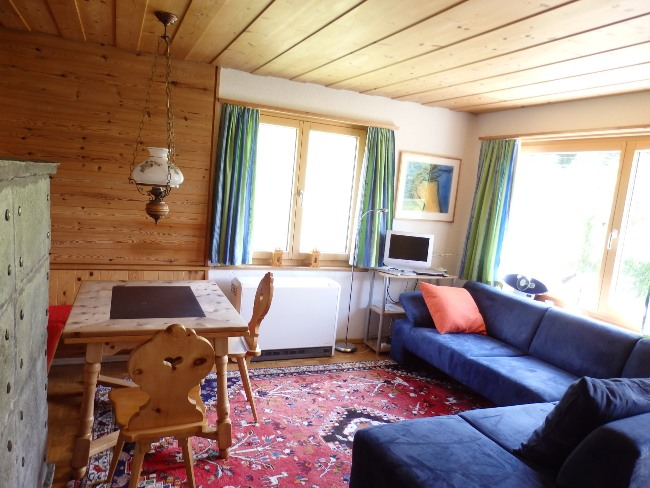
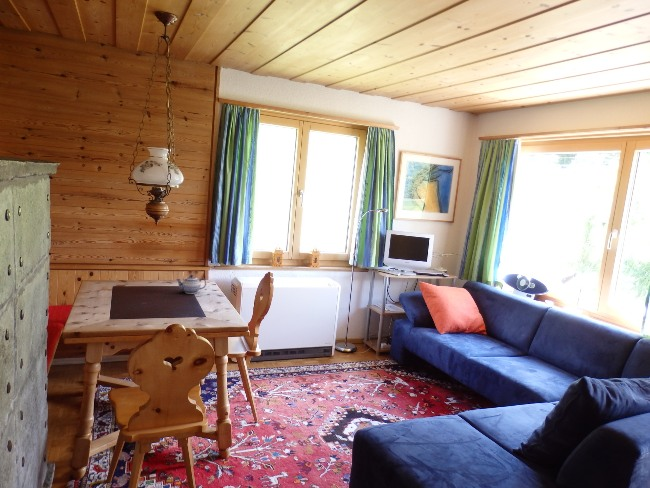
+ teapot [175,274,207,295]
